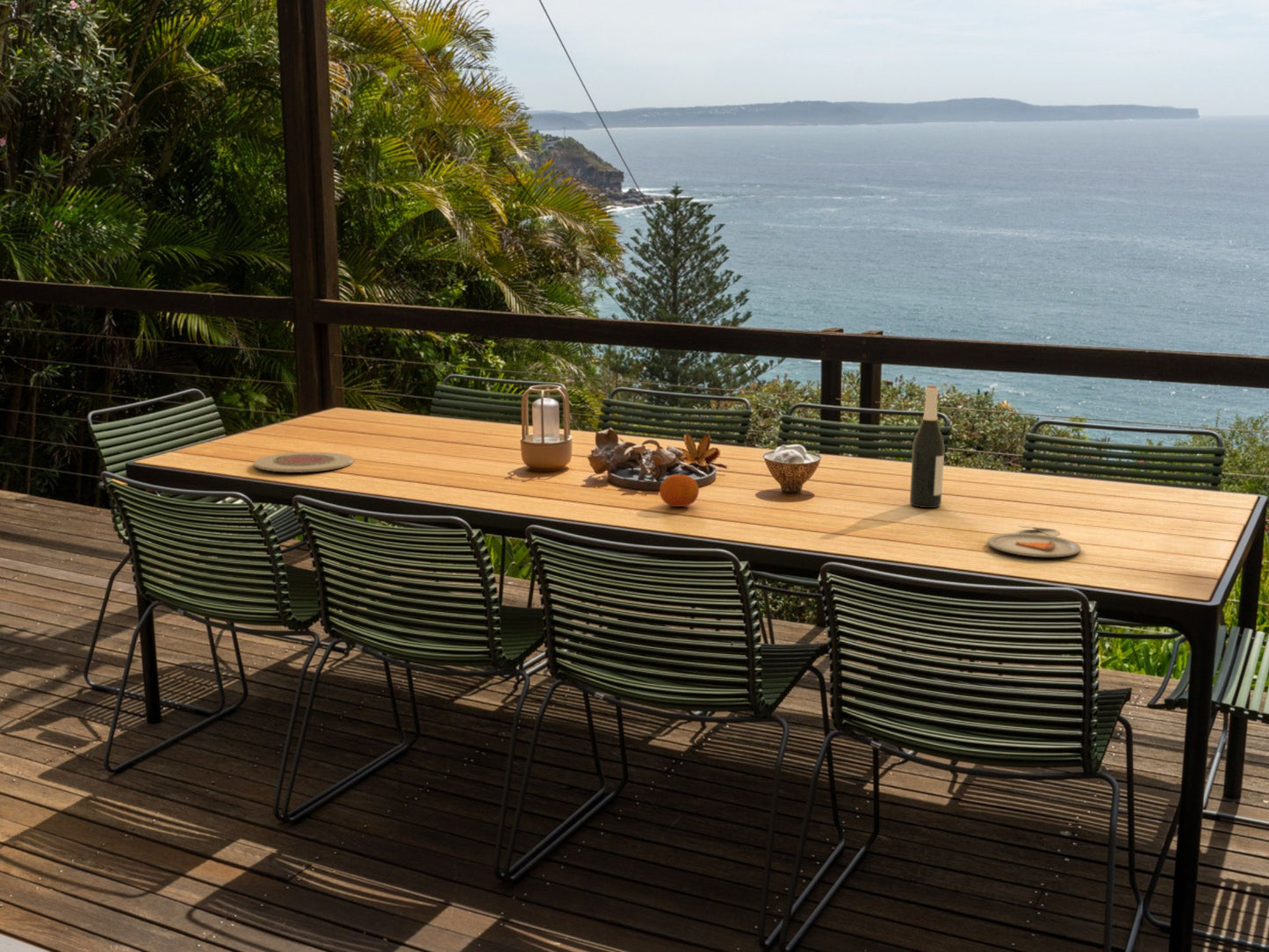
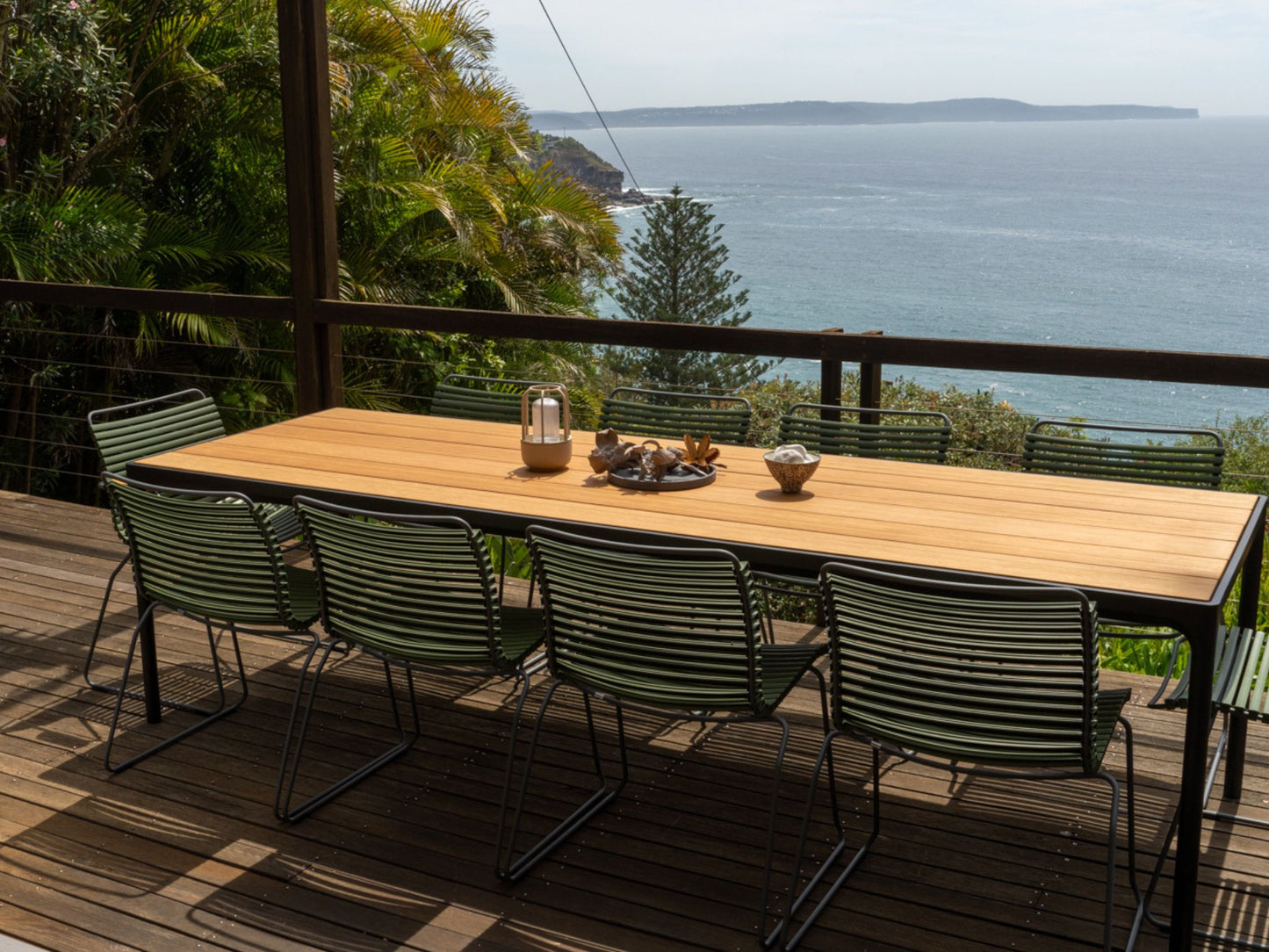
- fruit [659,473,700,508]
- wine bottle [909,385,946,508]
- plate [253,451,355,473]
- dinner plate [986,525,1082,558]
